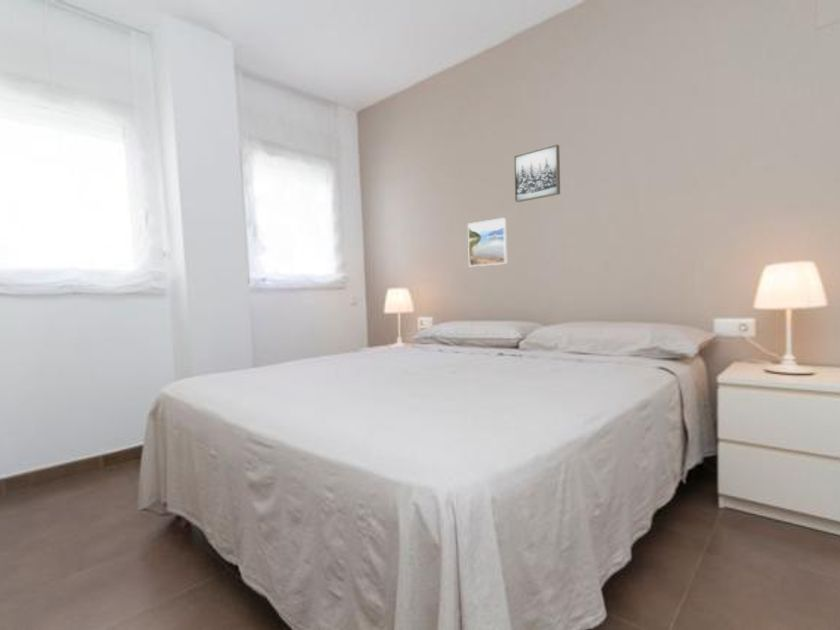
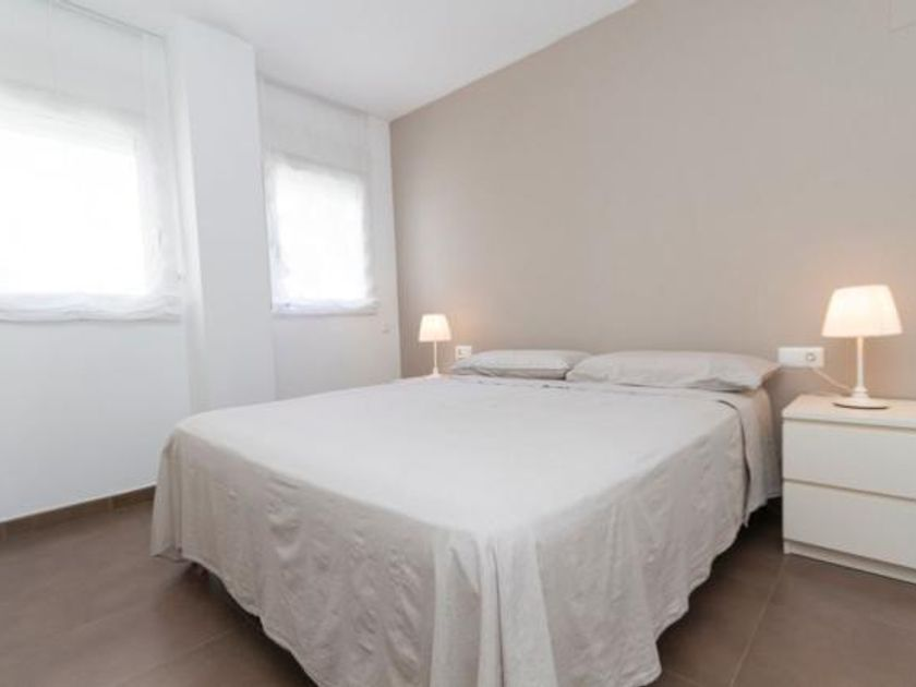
- wall art [513,143,561,203]
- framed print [467,217,509,267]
